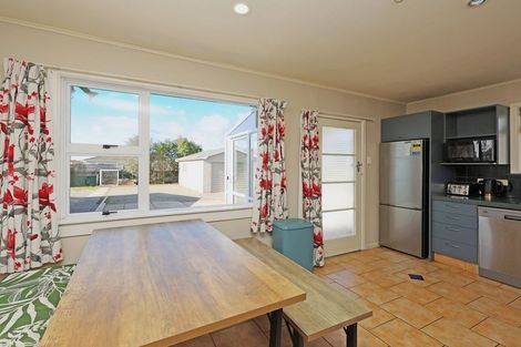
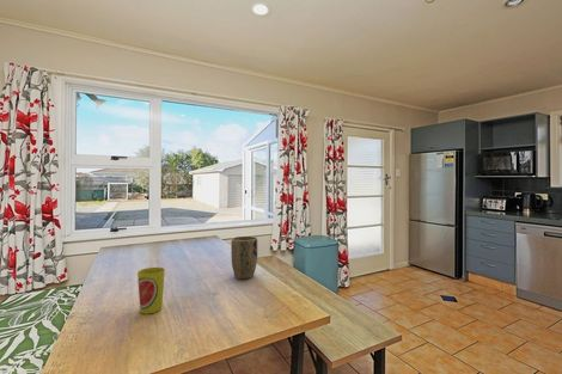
+ plant pot [230,235,258,281]
+ cup [136,266,166,314]
